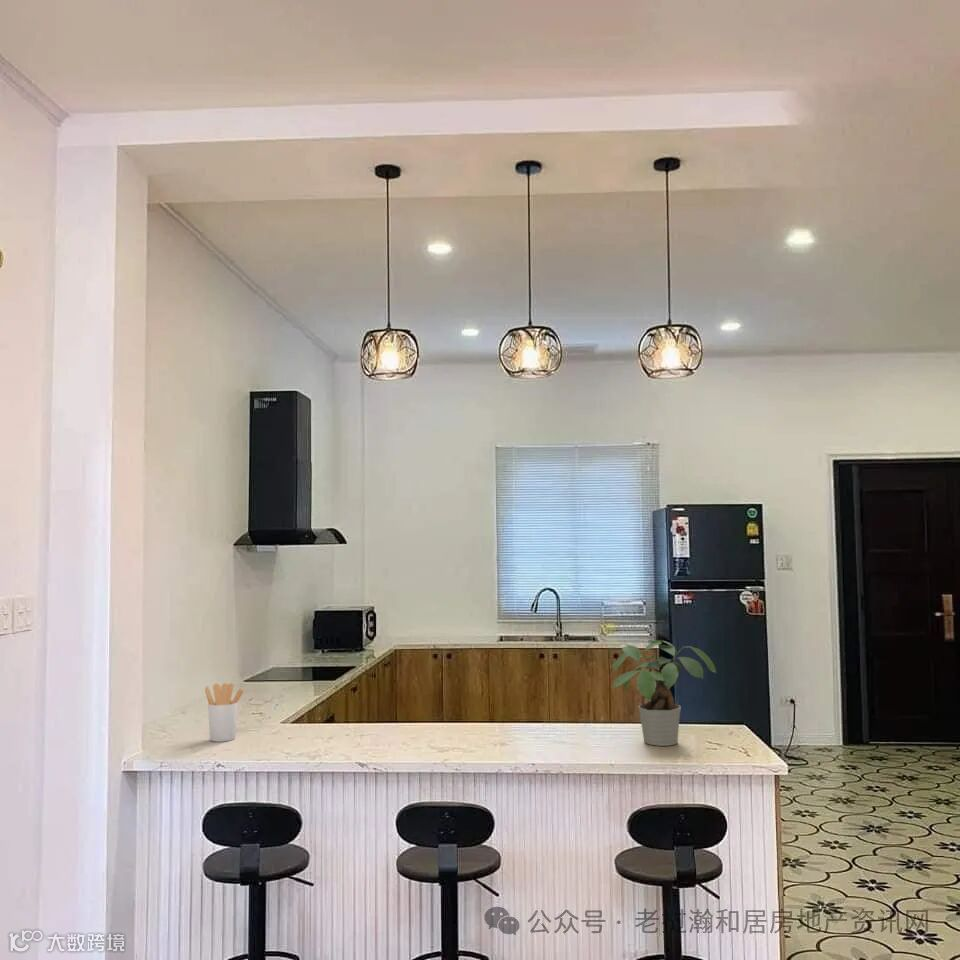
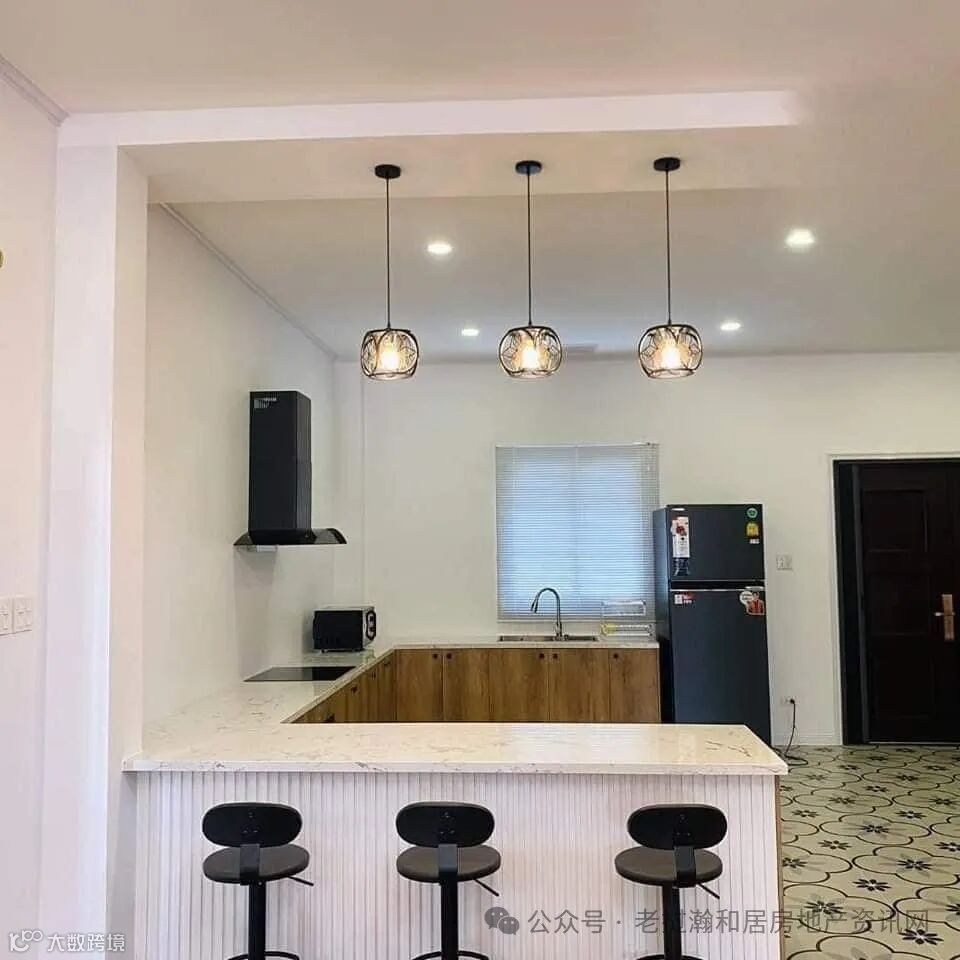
- potted plant [611,639,717,747]
- utensil holder [204,682,245,743]
